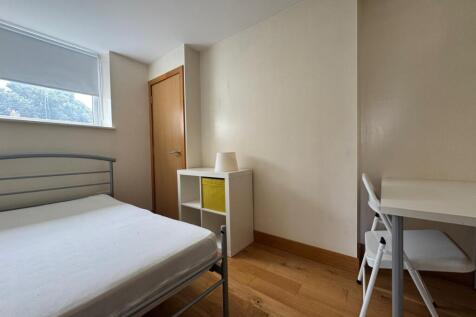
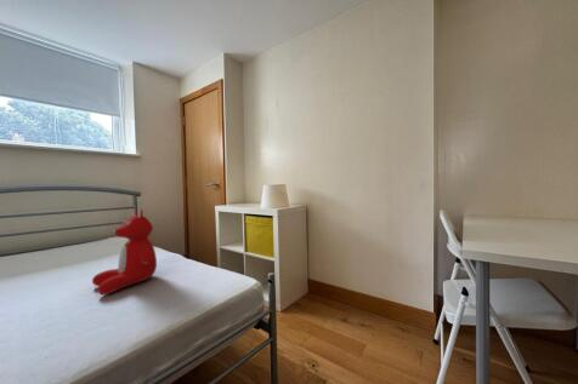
+ teddy bear [91,207,158,296]
